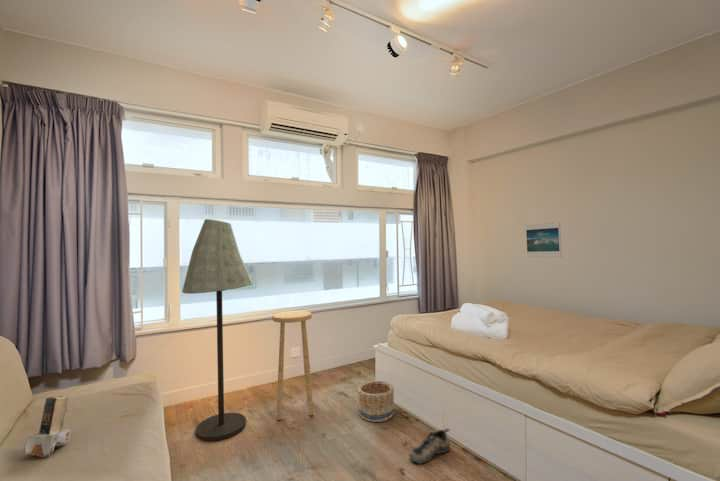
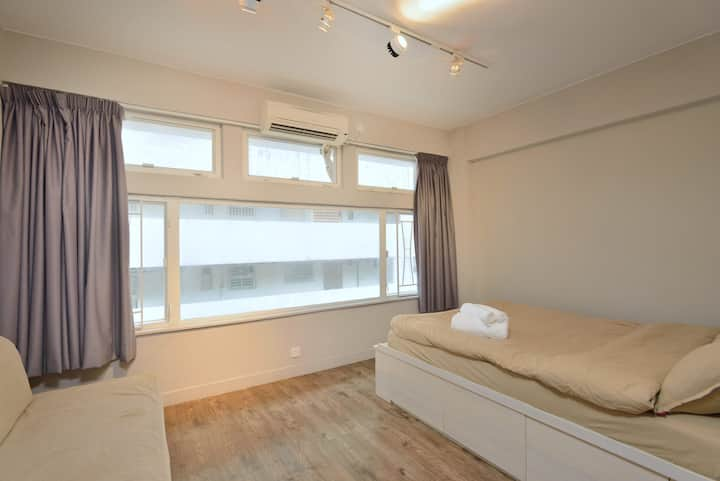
- book [23,395,72,458]
- basket [357,380,395,423]
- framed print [525,221,562,258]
- shoe [409,427,451,465]
- stool [271,310,314,421]
- floor lamp [181,218,254,442]
